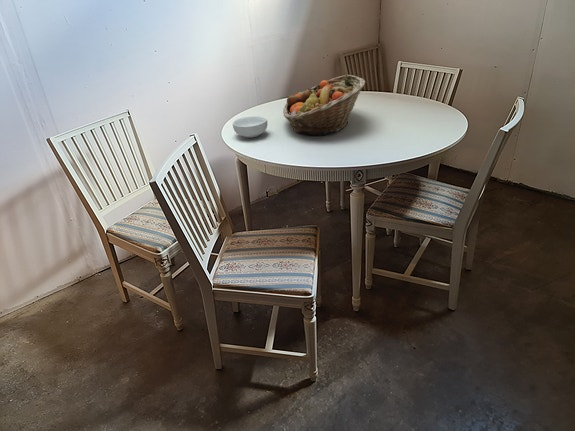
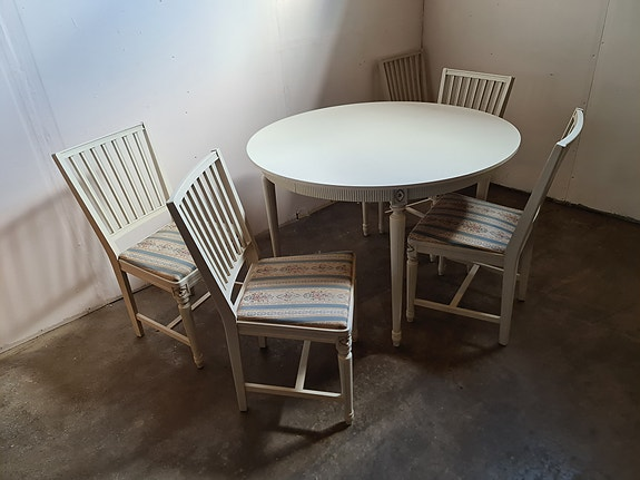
- cereal bowl [232,115,268,139]
- fruit basket [282,74,366,136]
